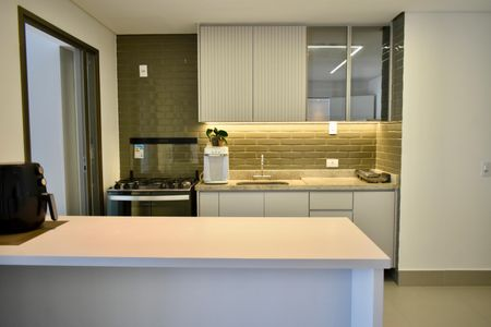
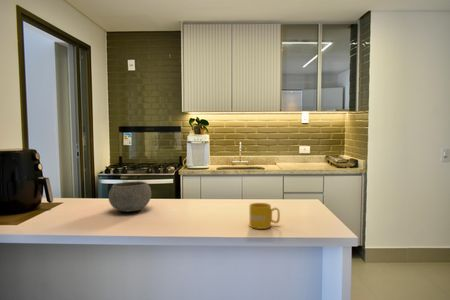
+ bowl [108,180,152,213]
+ mug [249,202,281,230]
